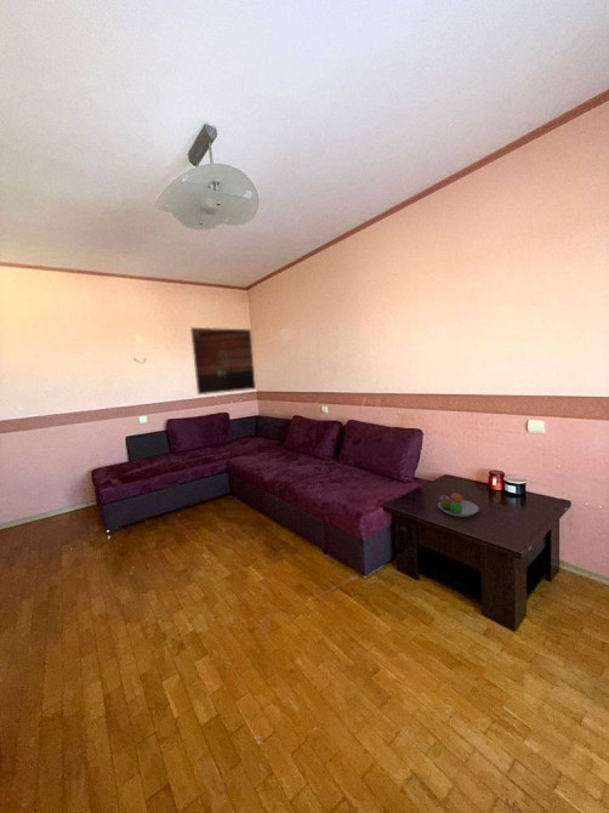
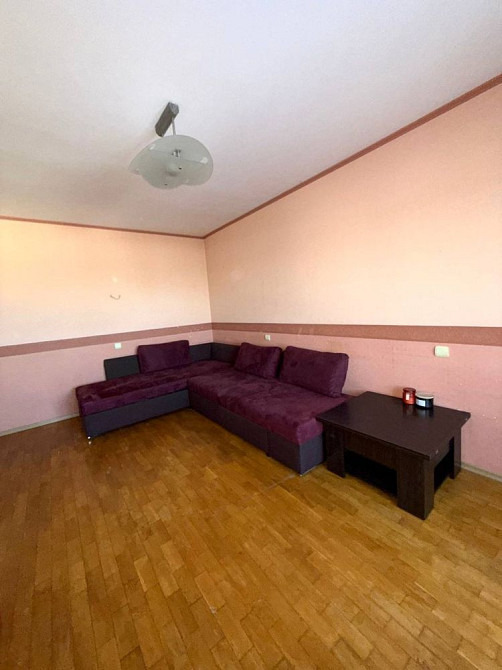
- fruit bowl [437,491,480,518]
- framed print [189,326,257,396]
